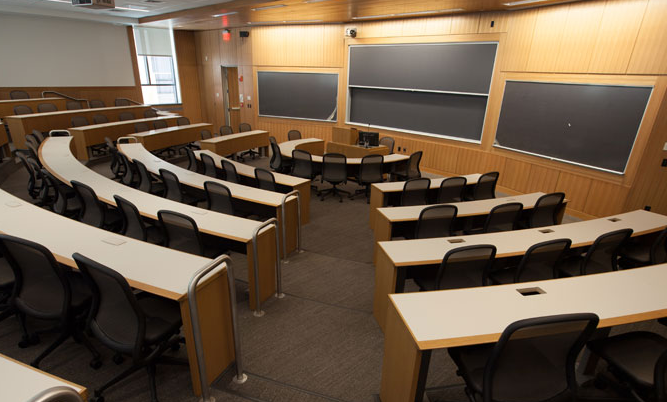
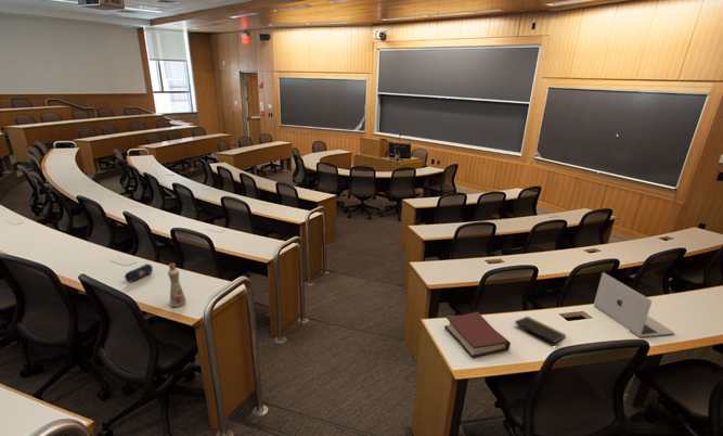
+ bottle [167,262,188,308]
+ laptop [593,271,675,338]
+ hardback book [443,310,512,360]
+ notepad [514,316,567,345]
+ pencil case [124,262,154,283]
